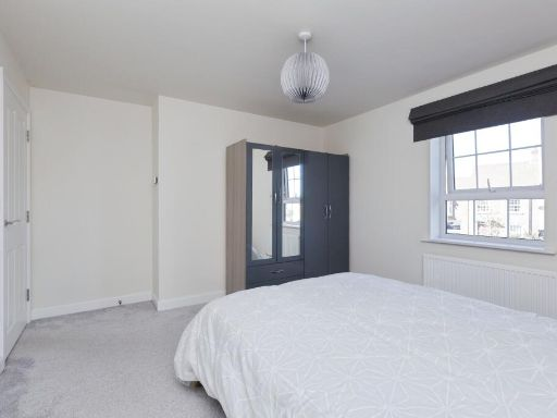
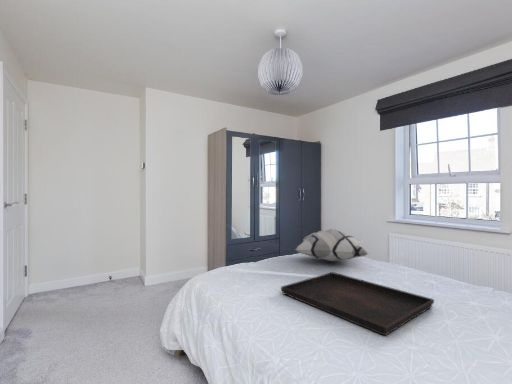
+ serving tray [280,271,435,337]
+ decorative pillow [294,228,369,262]
